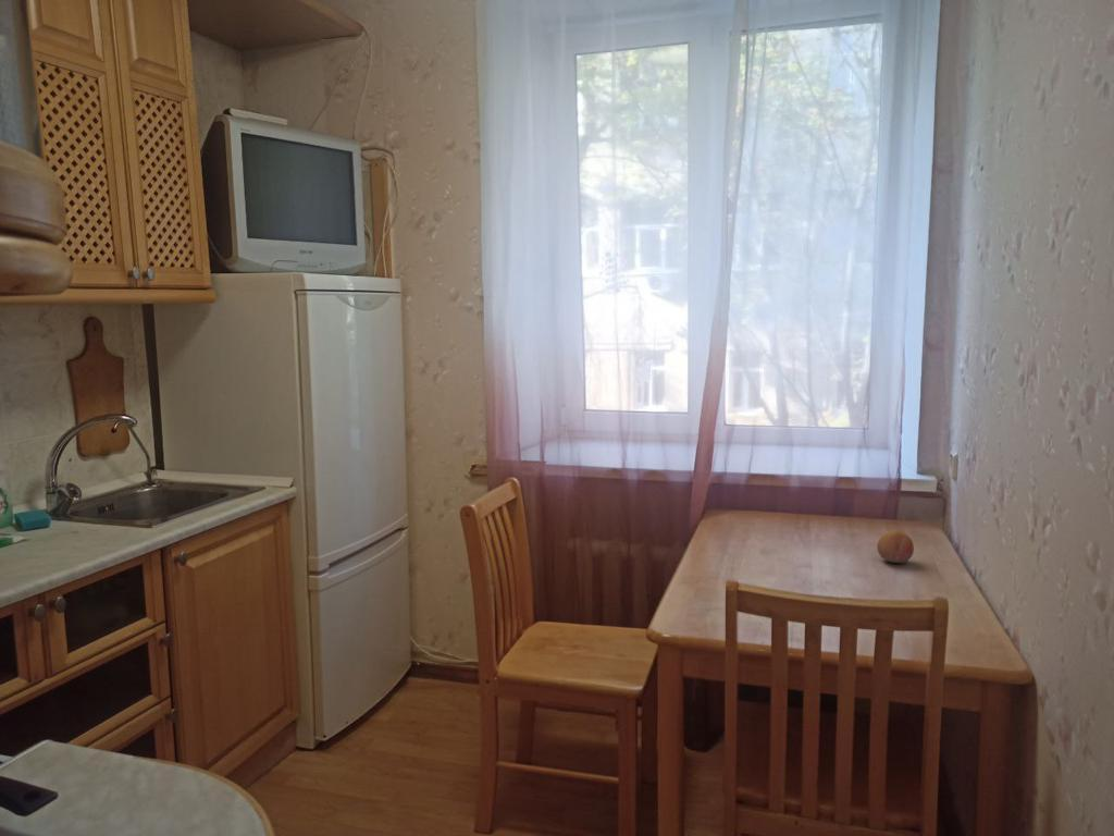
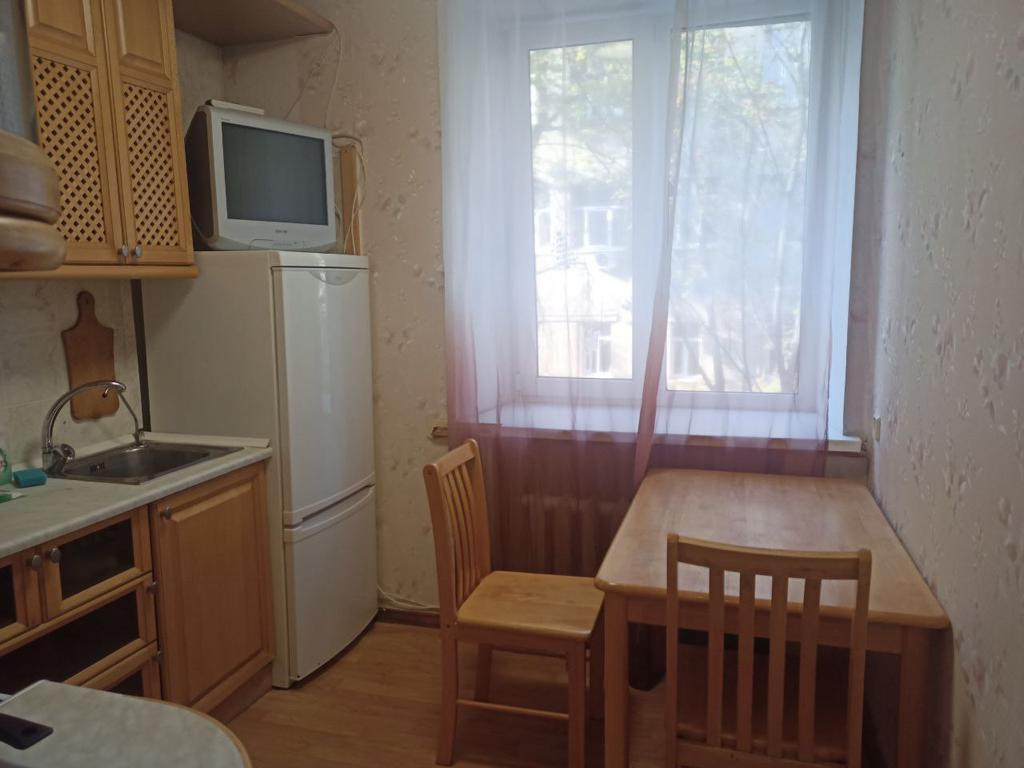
- fruit [876,529,915,564]
